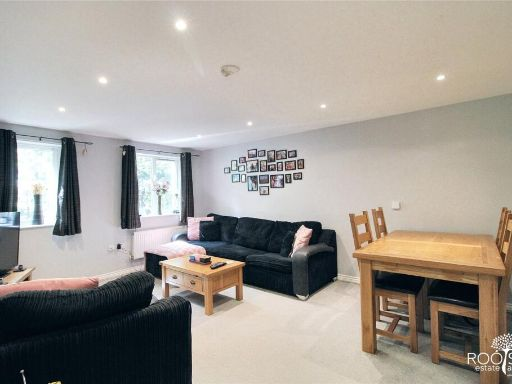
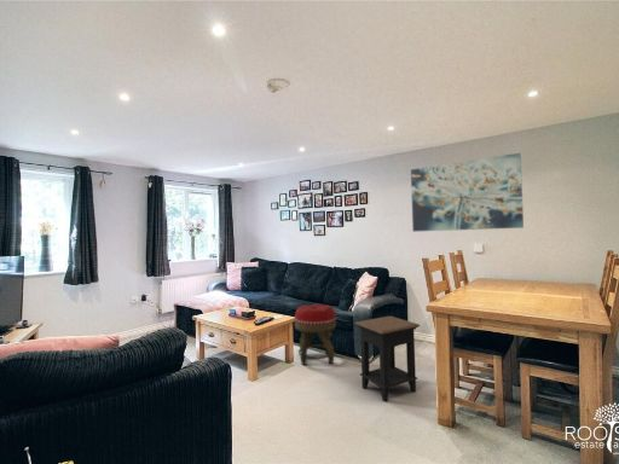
+ side table [353,315,421,402]
+ footstool [294,303,337,366]
+ wall art [410,152,525,233]
